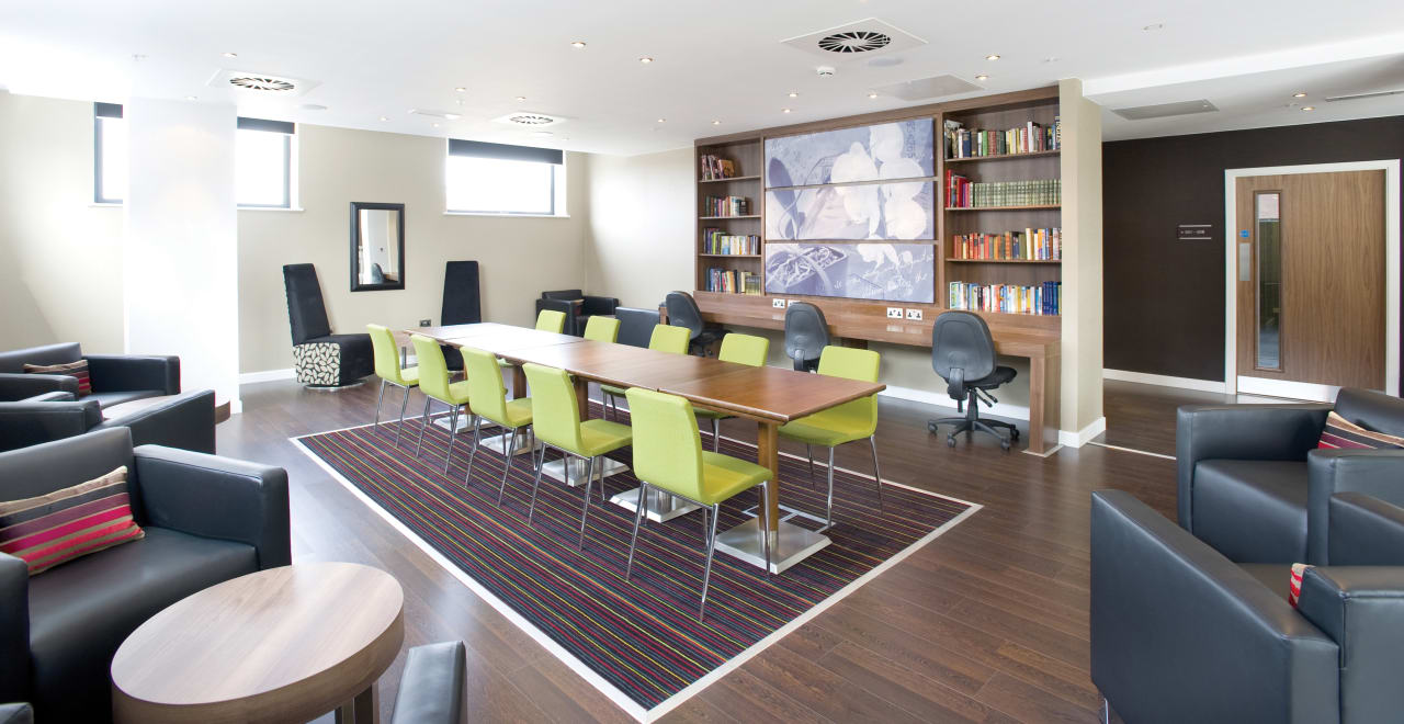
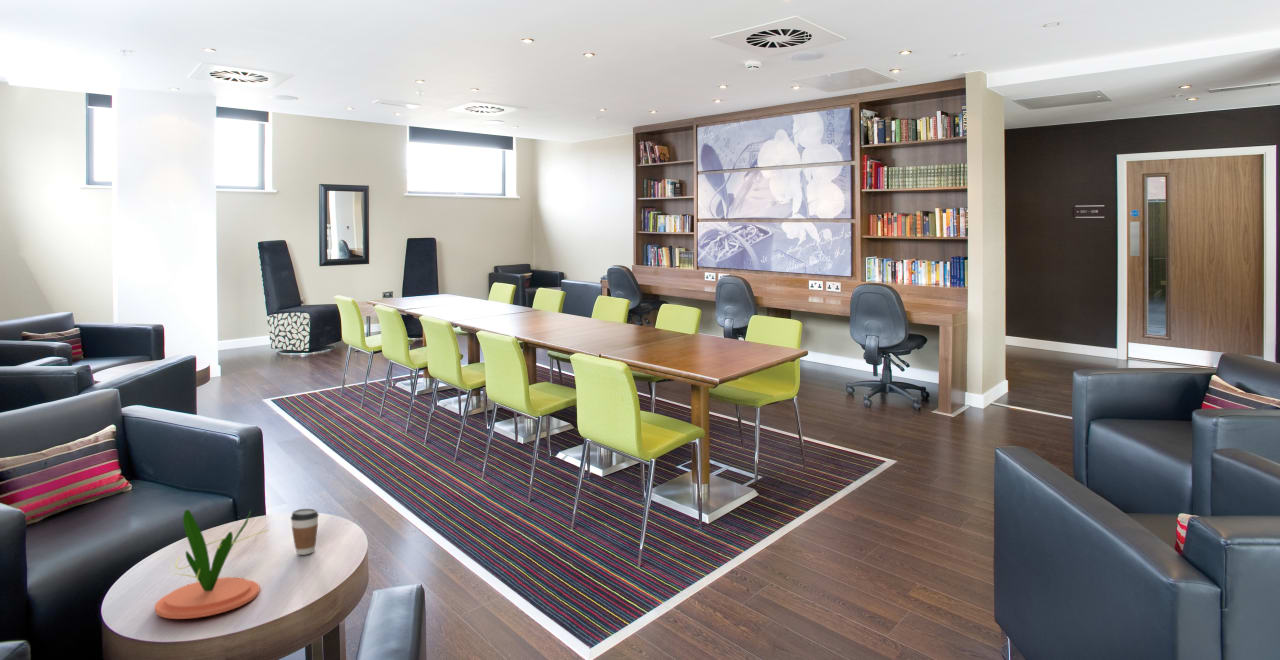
+ coffee cup [290,508,320,556]
+ plant [154,509,270,620]
